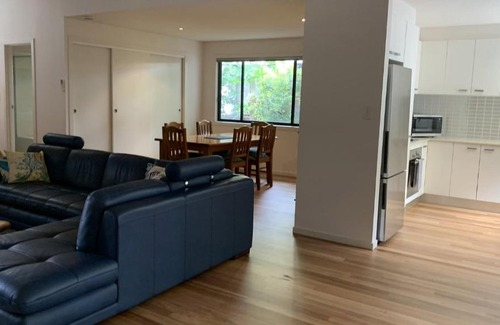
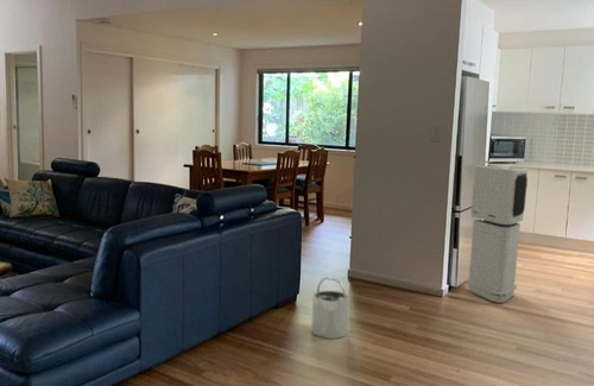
+ bucket [310,276,350,340]
+ air purifier [465,164,529,304]
